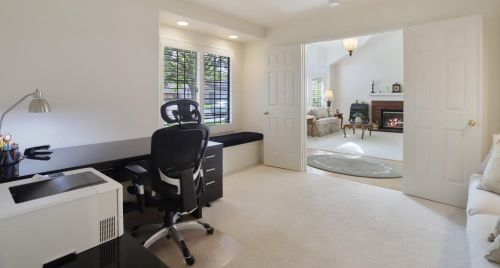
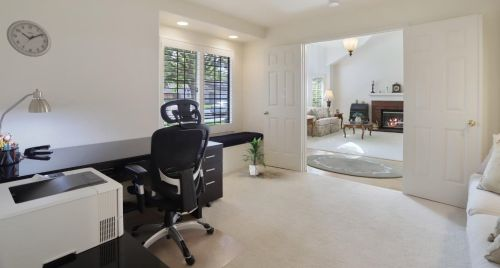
+ wall clock [6,19,52,58]
+ indoor plant [238,137,267,176]
